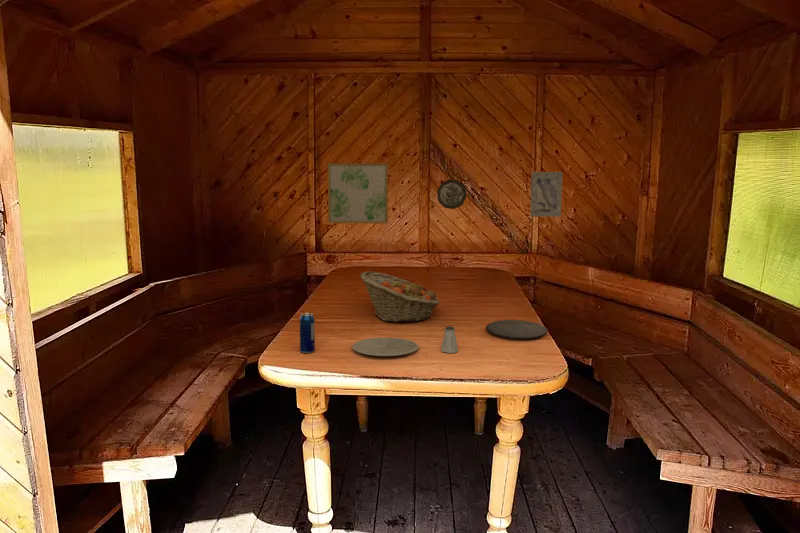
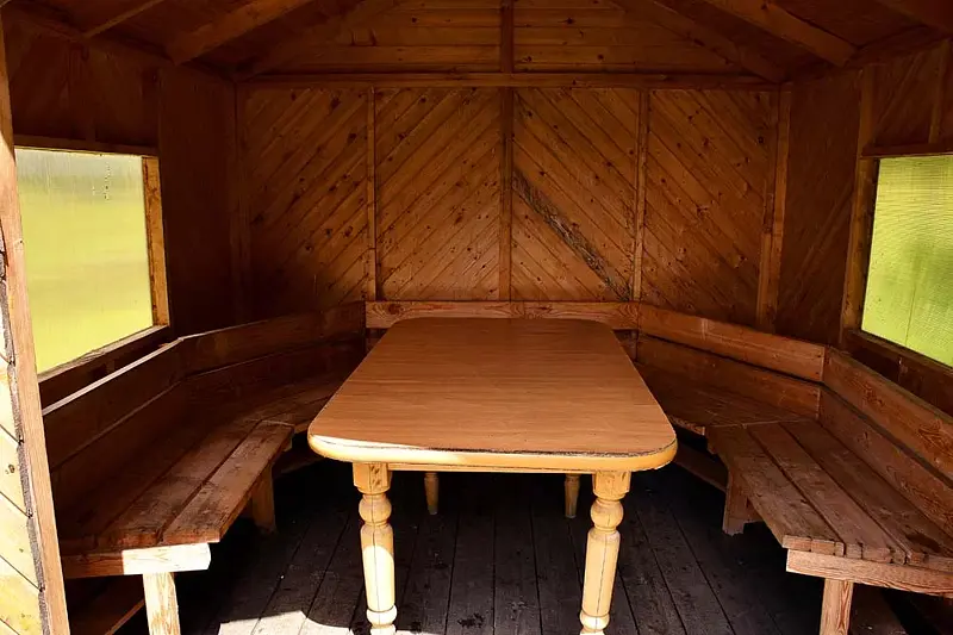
- wall art [529,171,564,218]
- fruit basket [359,270,440,323]
- plate [351,336,420,357]
- wall art [327,162,389,224]
- plate [485,319,549,340]
- saltshaker [440,325,459,354]
- decorative plate [436,179,467,210]
- beverage can [298,312,316,354]
